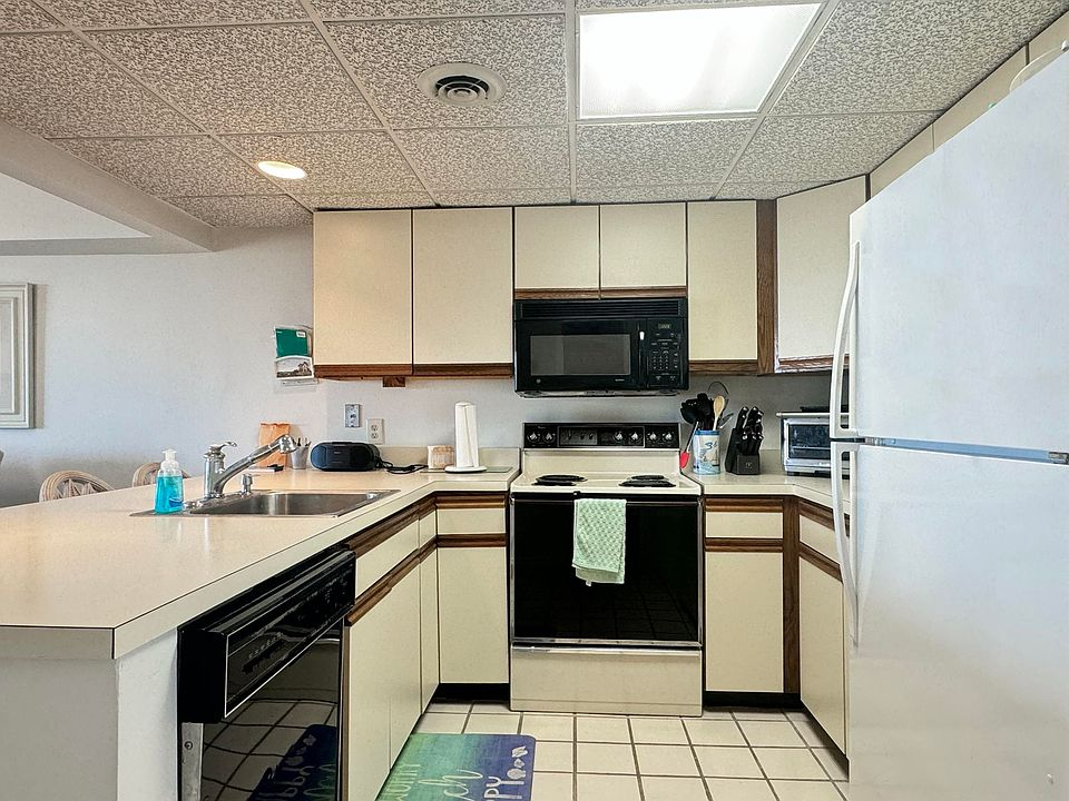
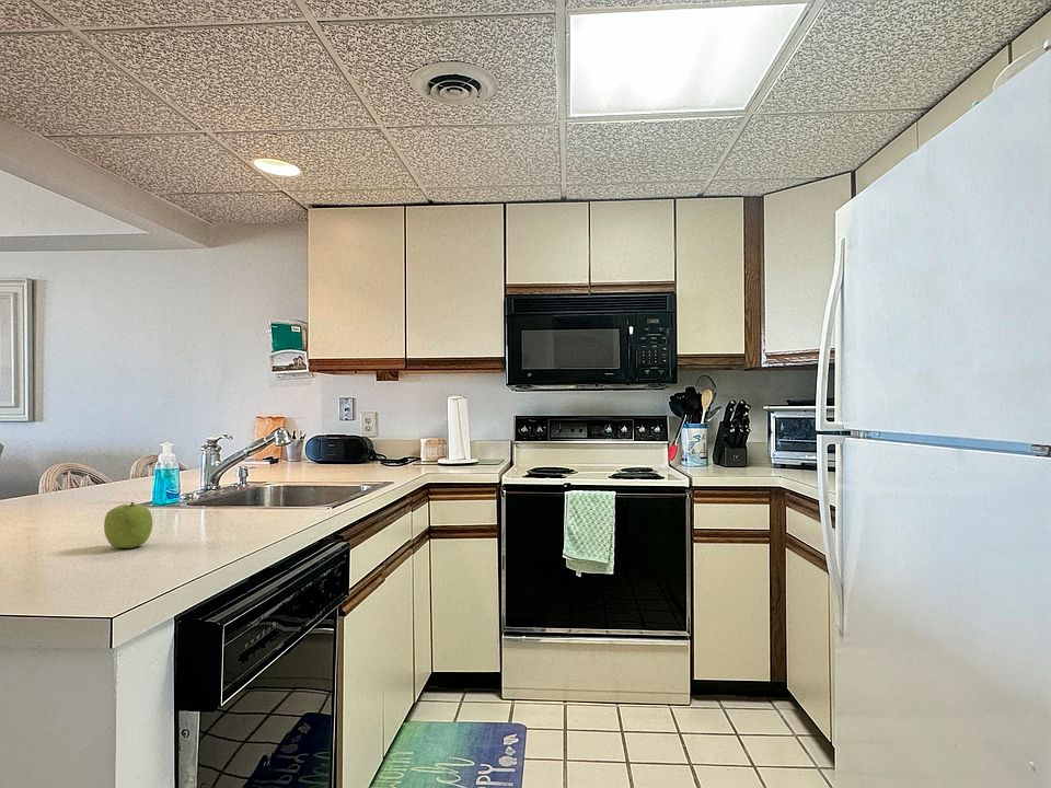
+ fruit [103,501,153,549]
